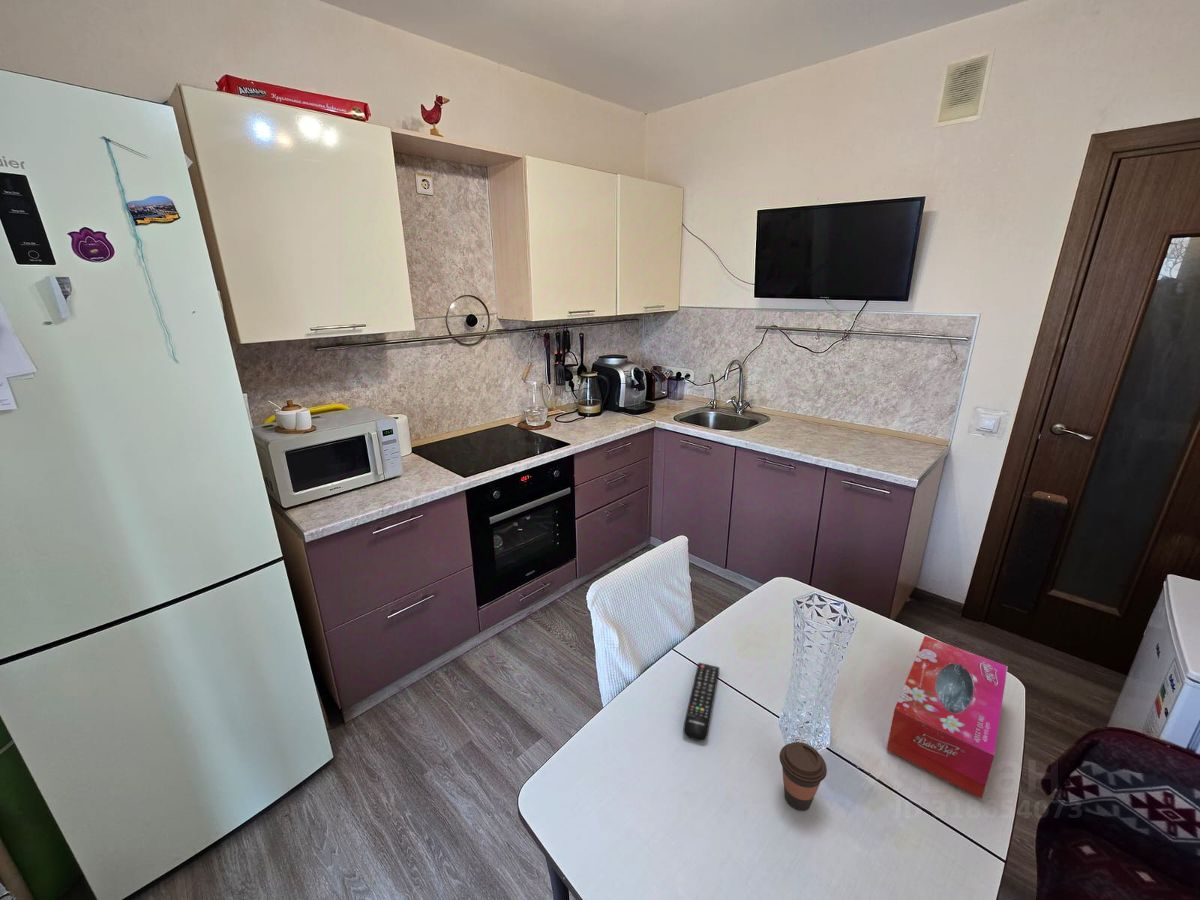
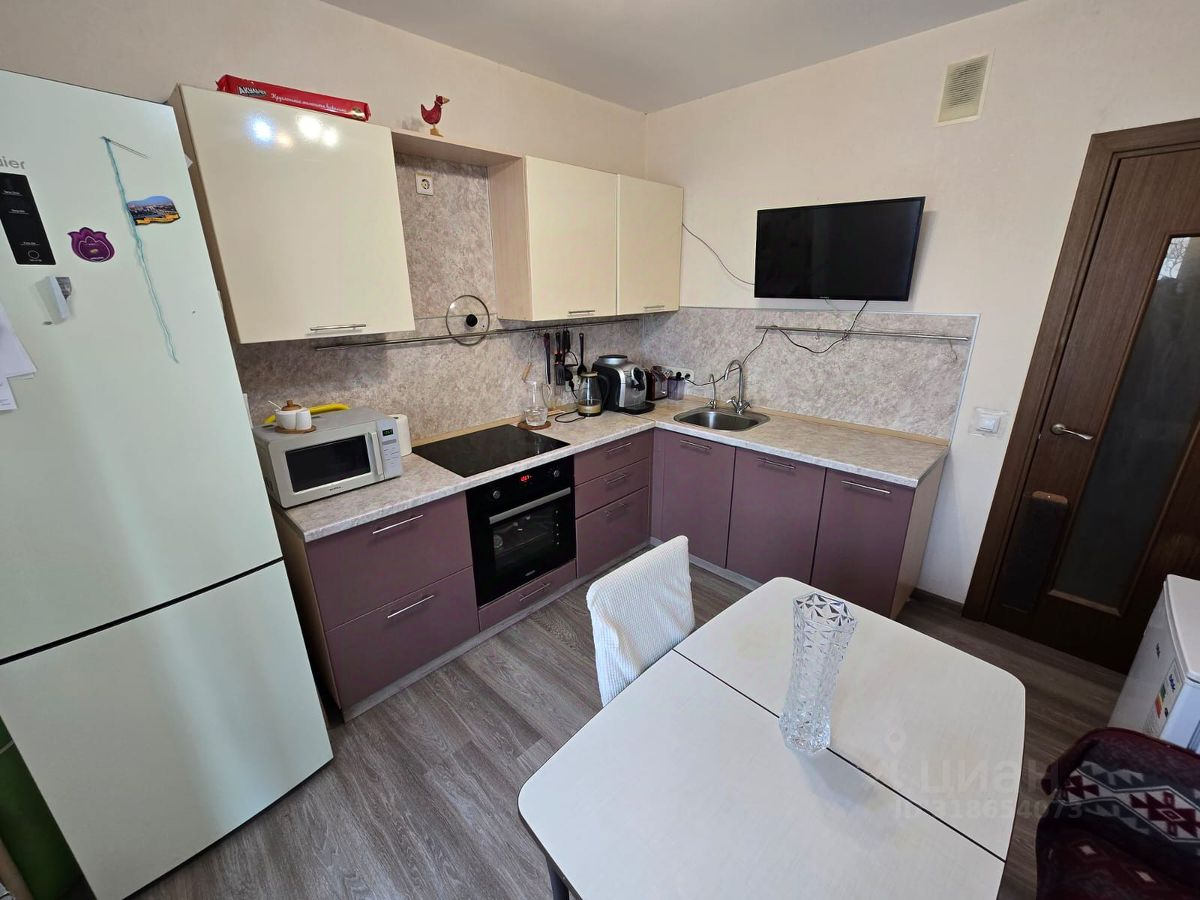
- remote control [682,662,720,743]
- coffee cup [778,741,828,812]
- tissue box [886,635,1009,800]
